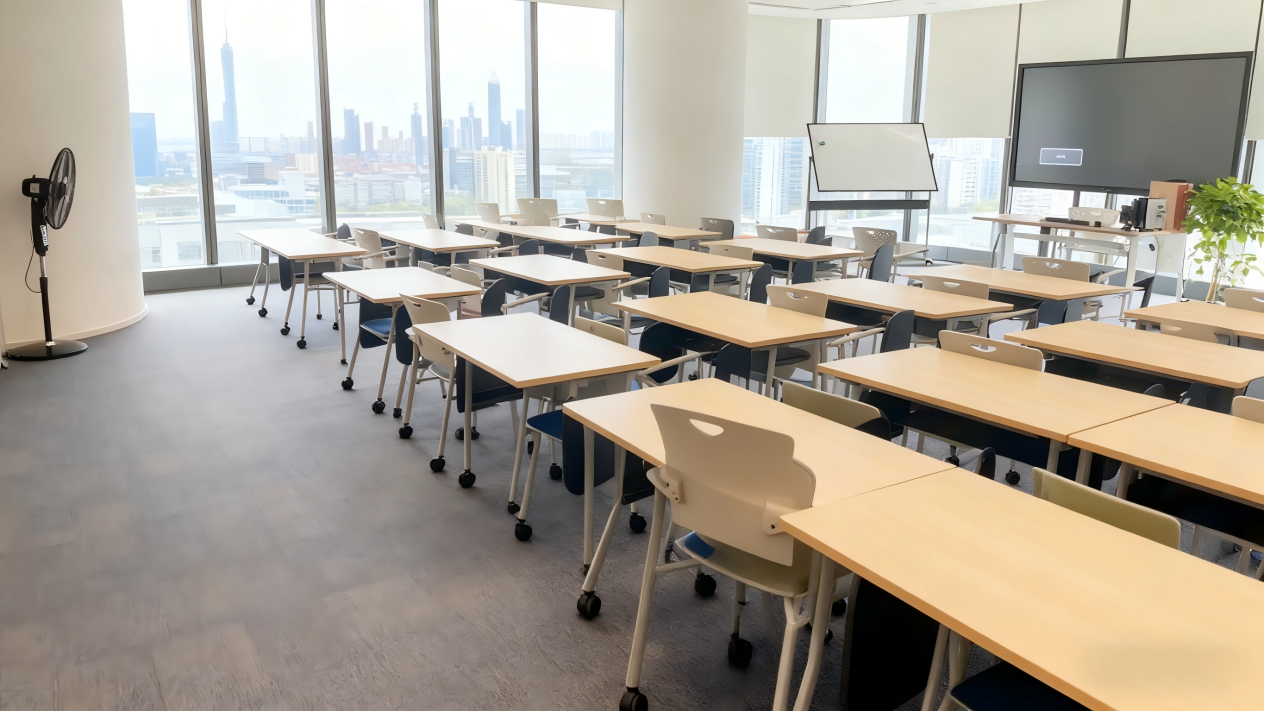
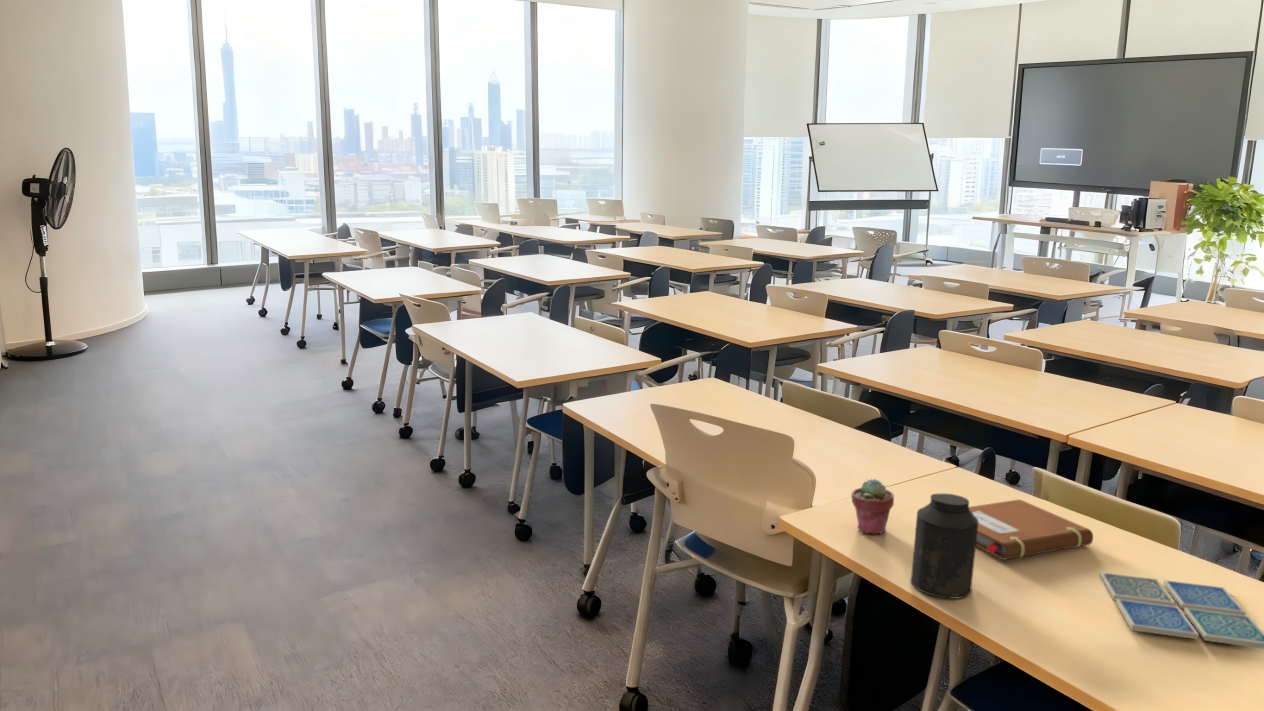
+ drink coaster [1099,571,1264,650]
+ notebook [969,498,1094,561]
+ canister [910,492,979,600]
+ potted succulent [850,478,895,535]
